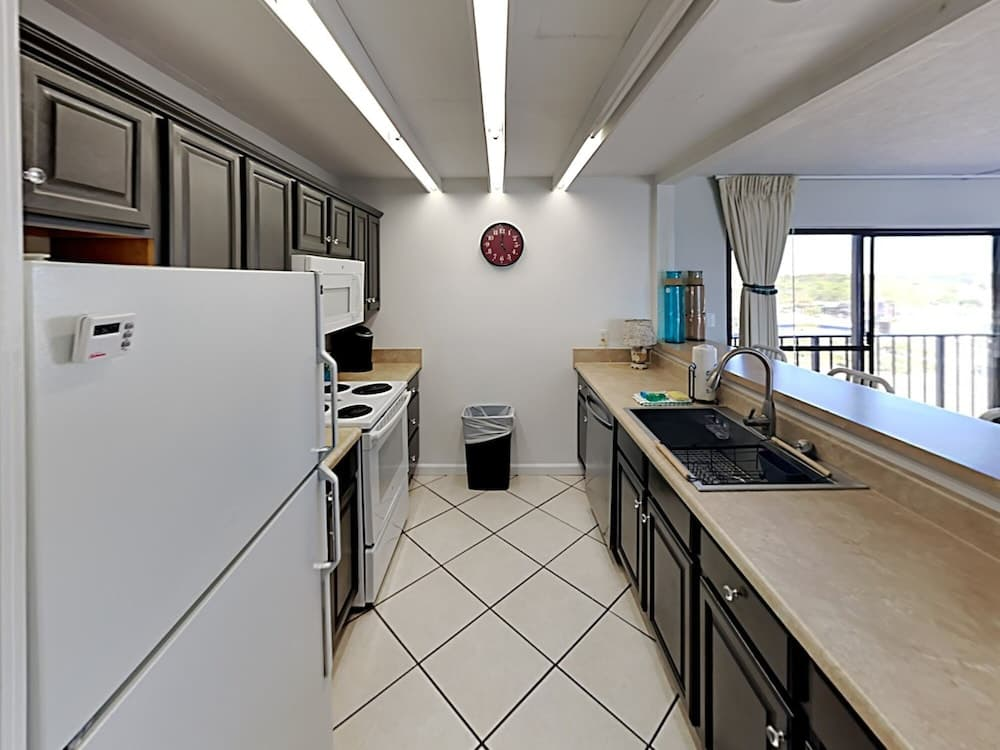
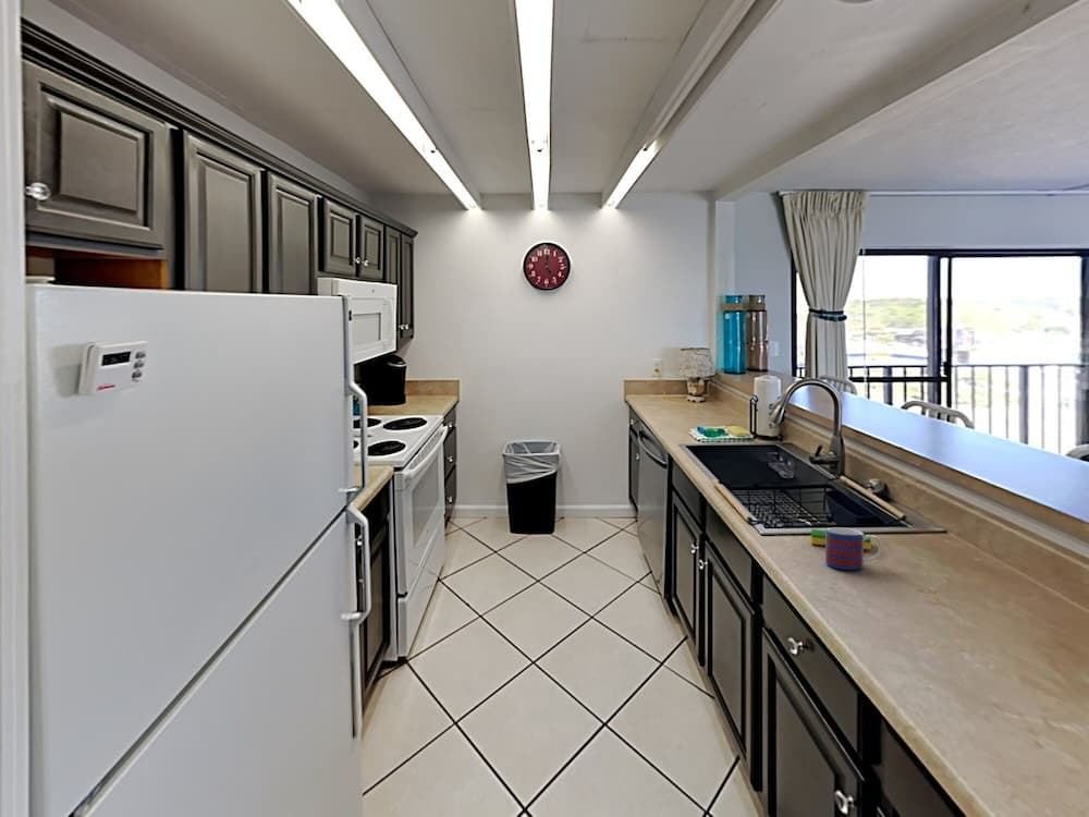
+ mug [824,526,883,571]
+ dish sponge [809,528,872,550]
